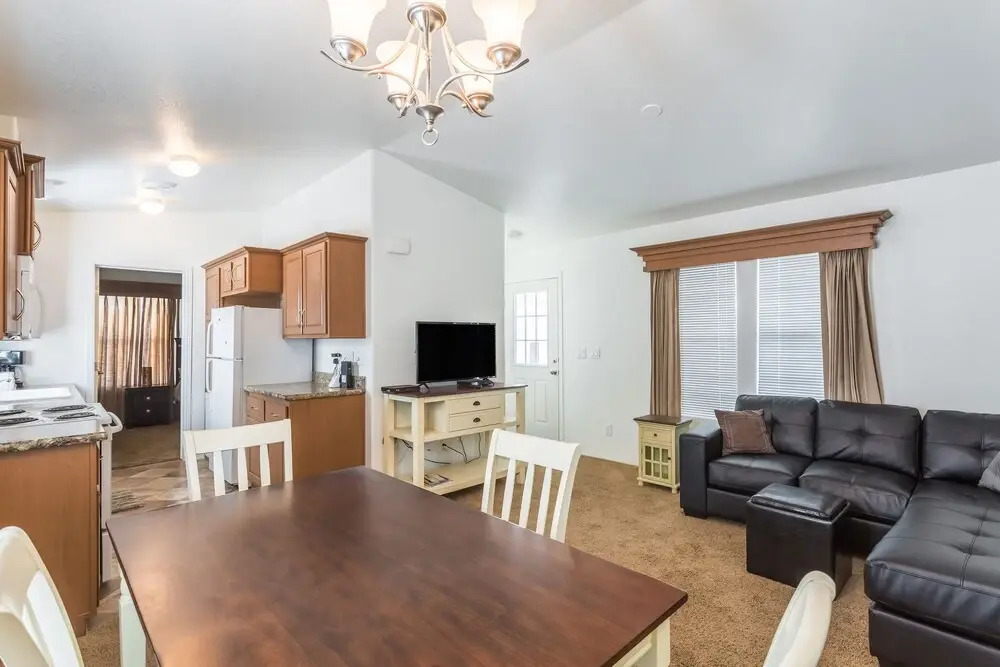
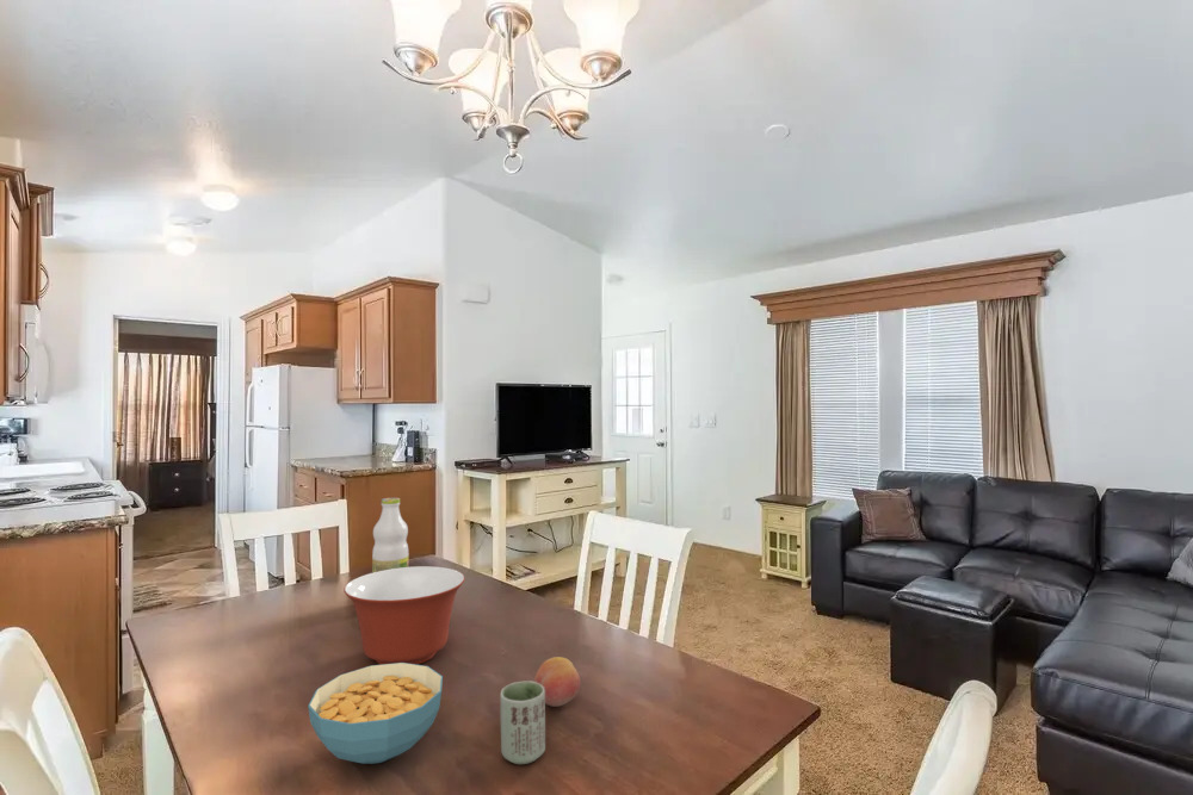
+ cereal bowl [307,663,444,765]
+ bottle [371,497,409,573]
+ fruit [533,656,581,708]
+ mixing bowl [342,565,465,665]
+ cup [499,679,546,765]
